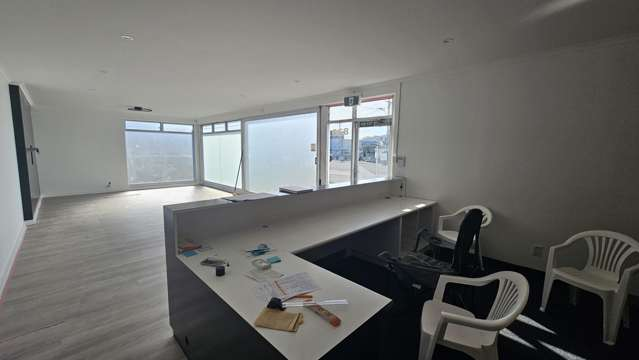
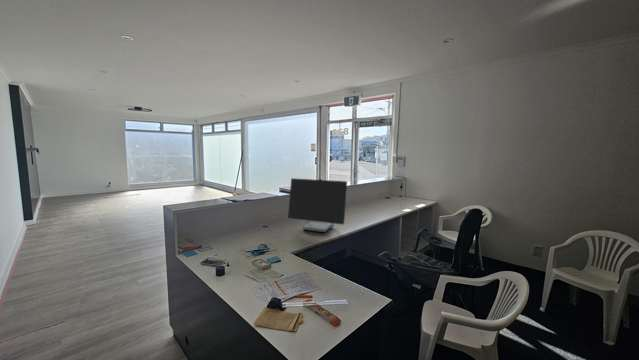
+ computer monitor [287,177,348,233]
